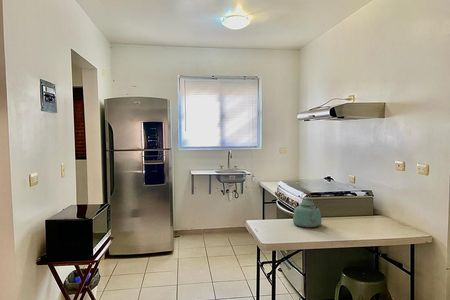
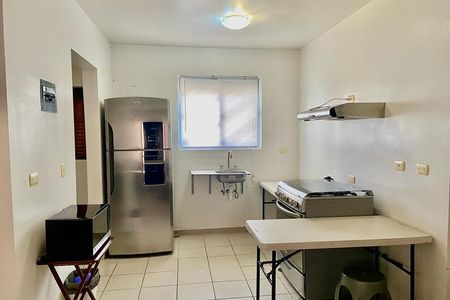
- kettle [292,190,323,228]
